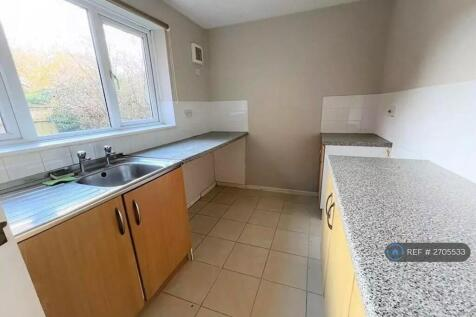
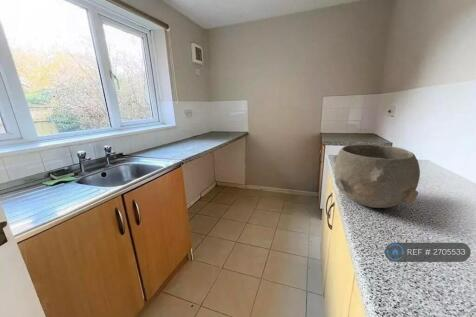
+ bowl [333,143,421,209]
